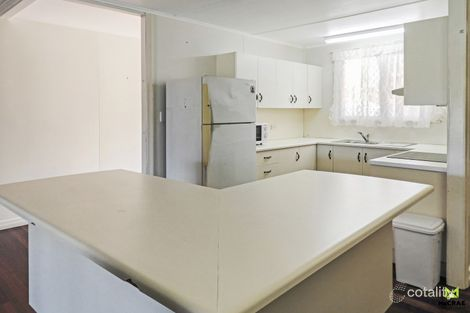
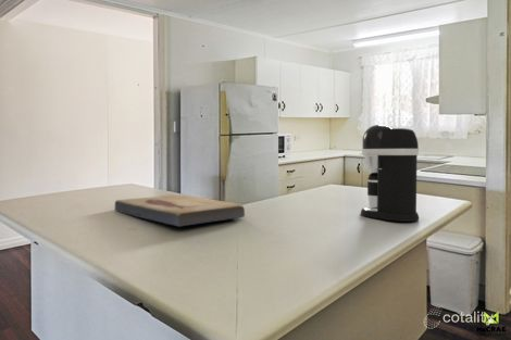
+ fish fossil [114,193,246,228]
+ coffee maker [360,124,420,223]
